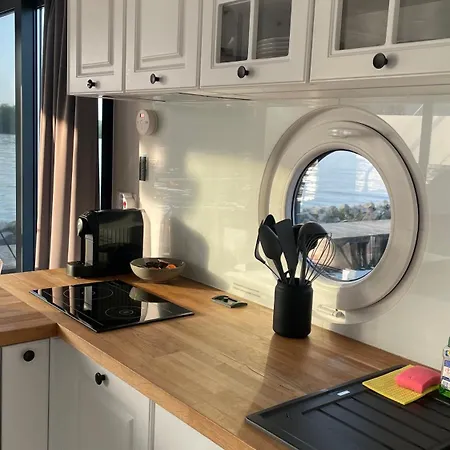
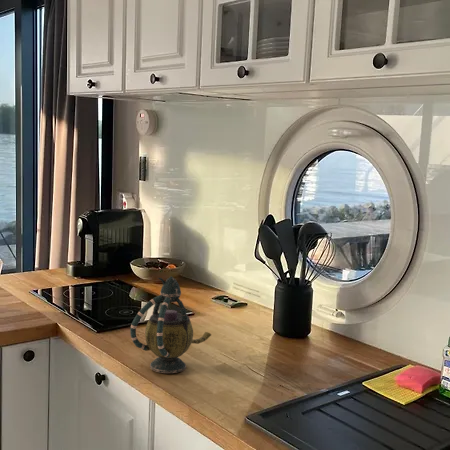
+ teapot [129,275,212,374]
